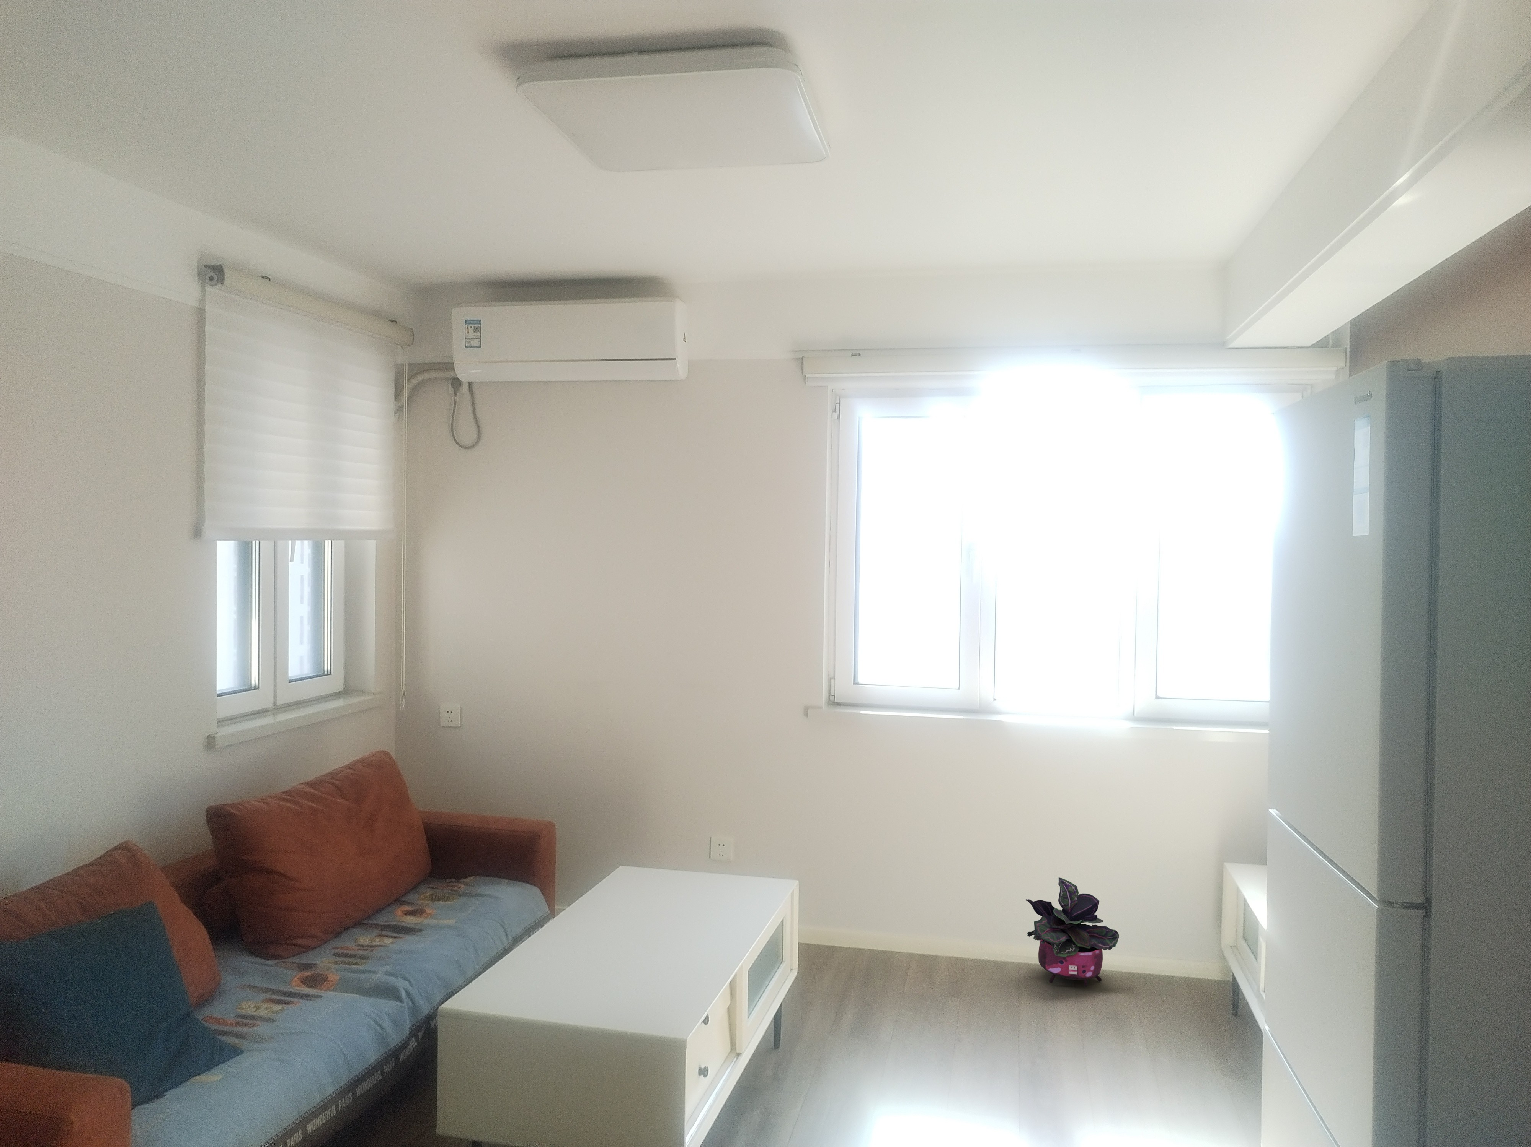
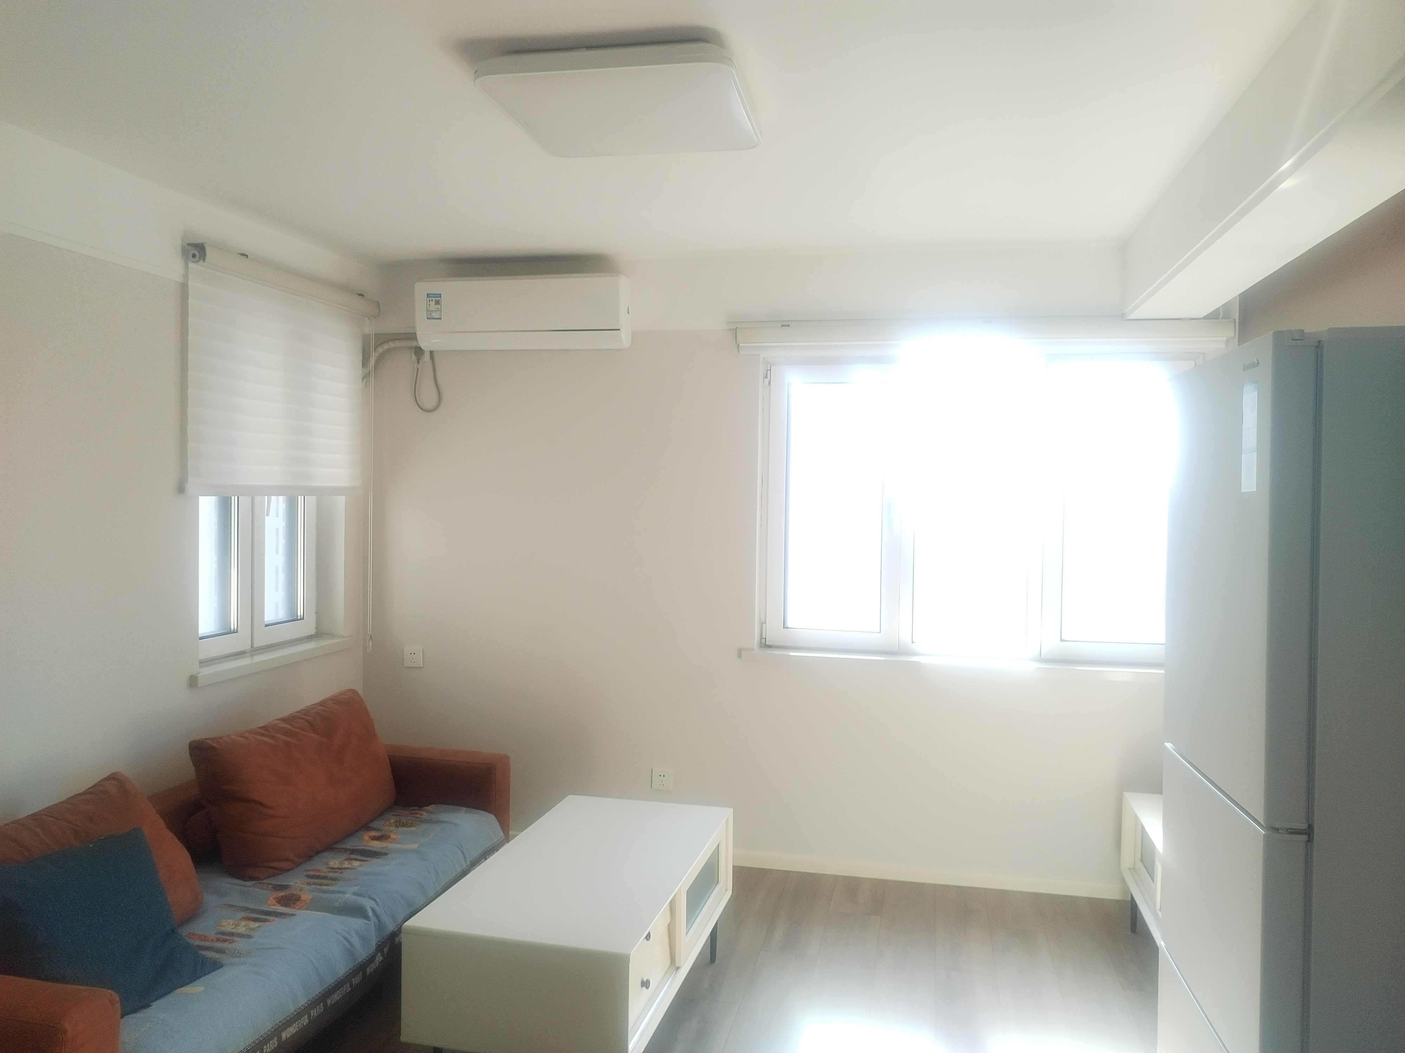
- potted plant [1026,877,1119,987]
